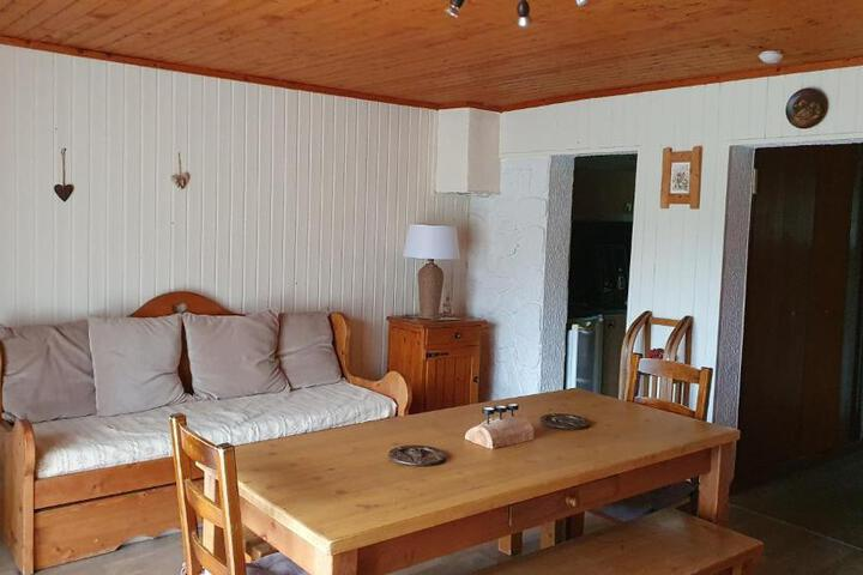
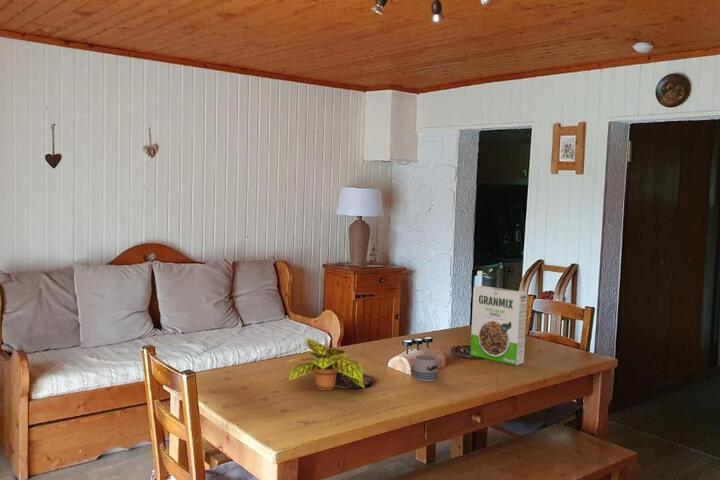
+ cereal box [469,285,528,366]
+ mug [413,354,440,382]
+ plant [285,337,366,391]
